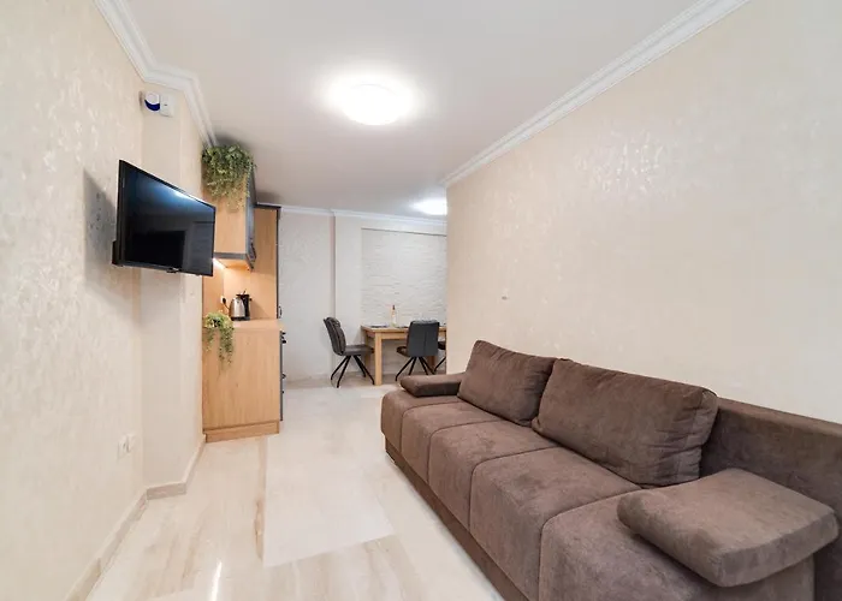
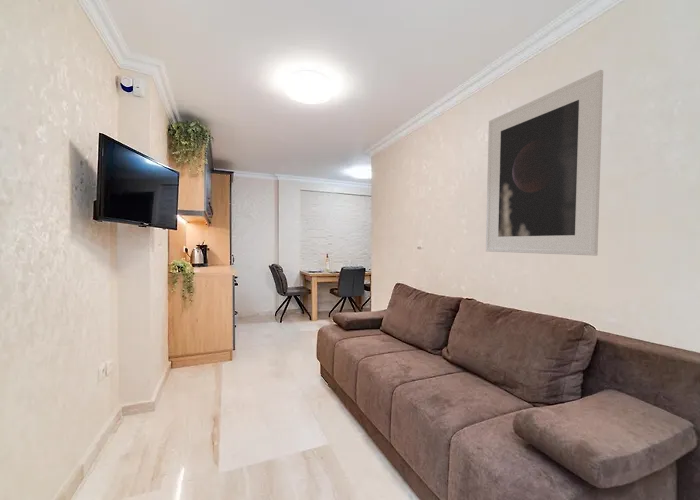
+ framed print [485,69,604,257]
